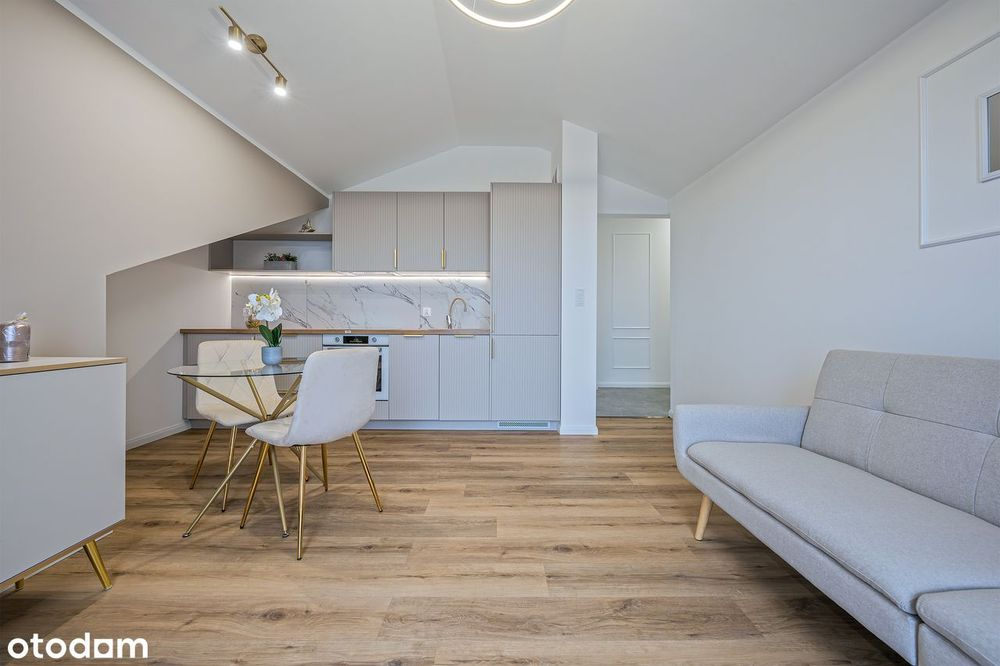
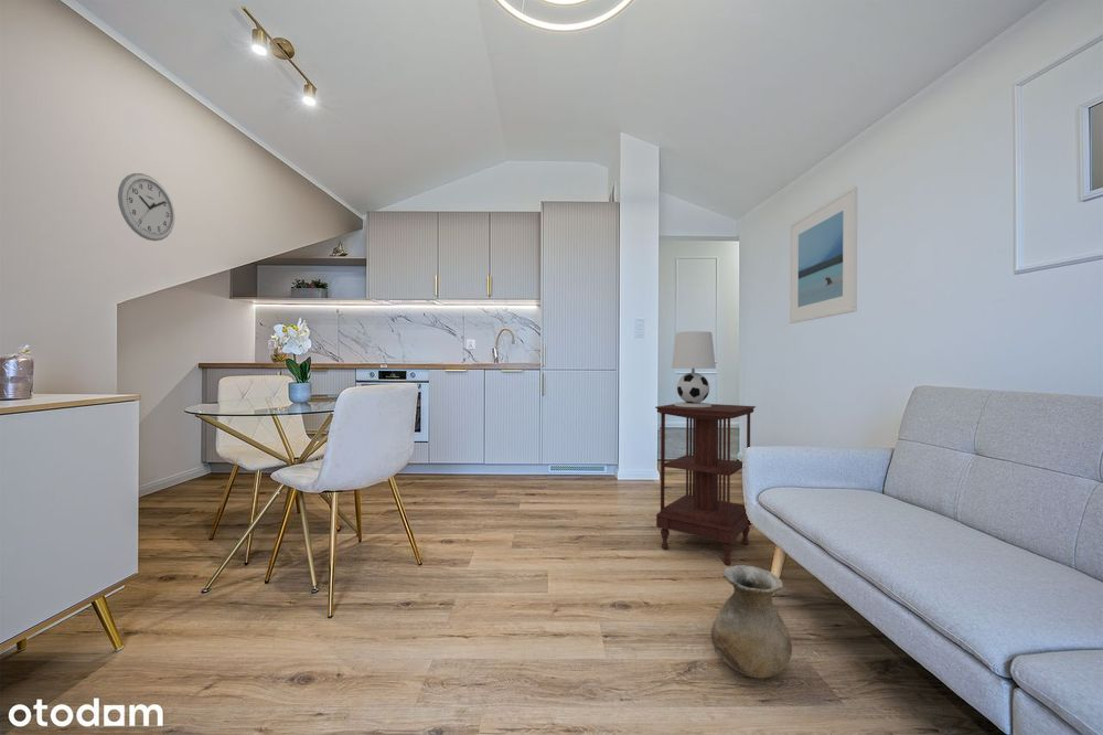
+ side table [654,403,757,566]
+ vase [710,564,793,680]
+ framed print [789,185,858,324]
+ wall clock [117,172,175,242]
+ table lamp [671,330,717,407]
